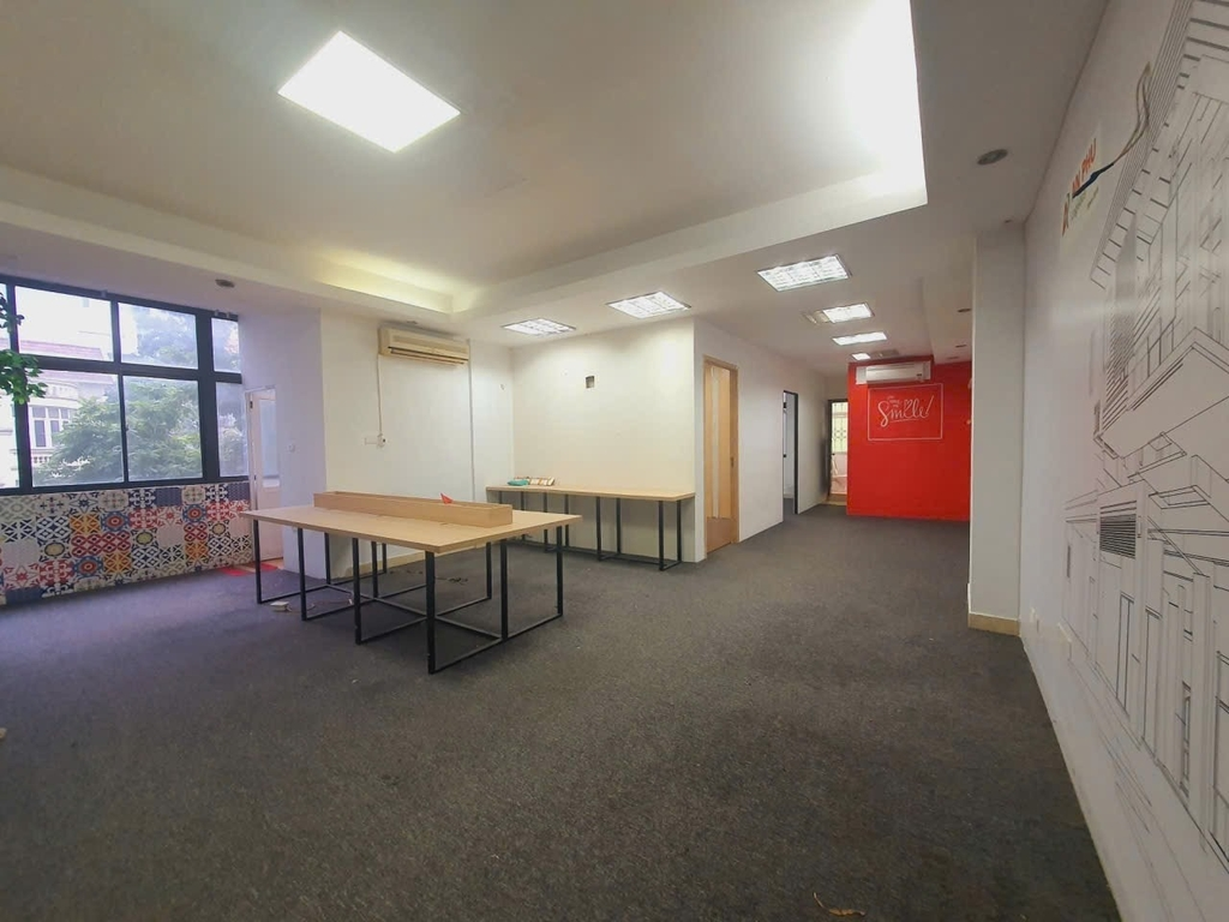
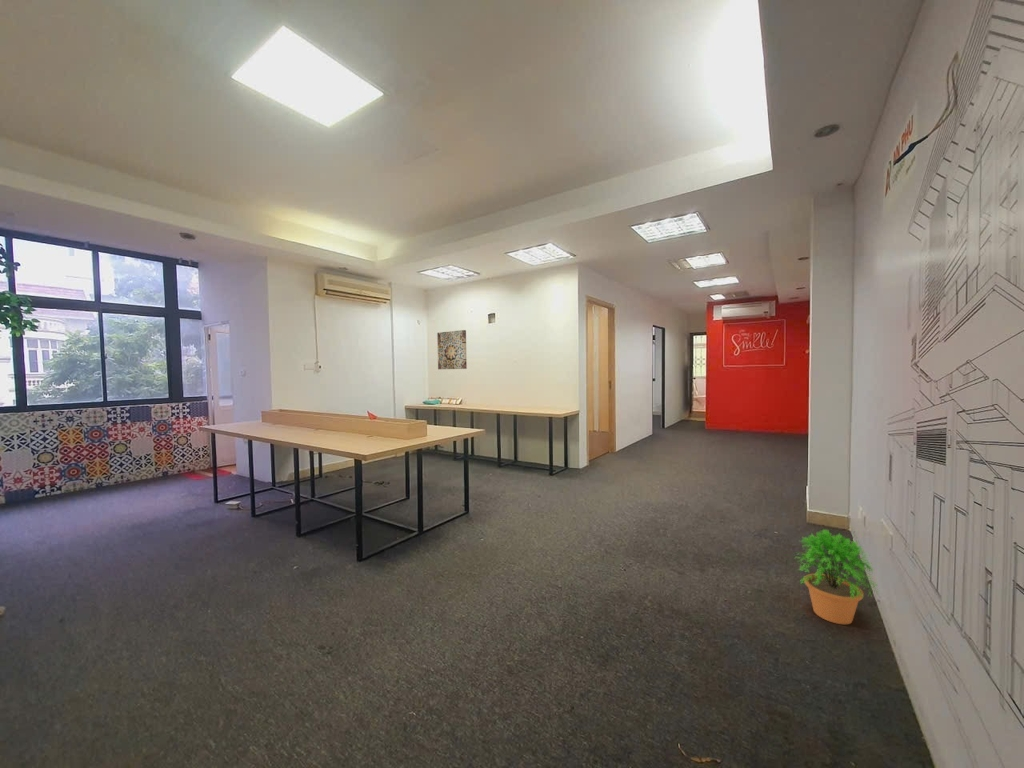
+ potted plant [794,528,879,625]
+ wall art [436,329,468,370]
